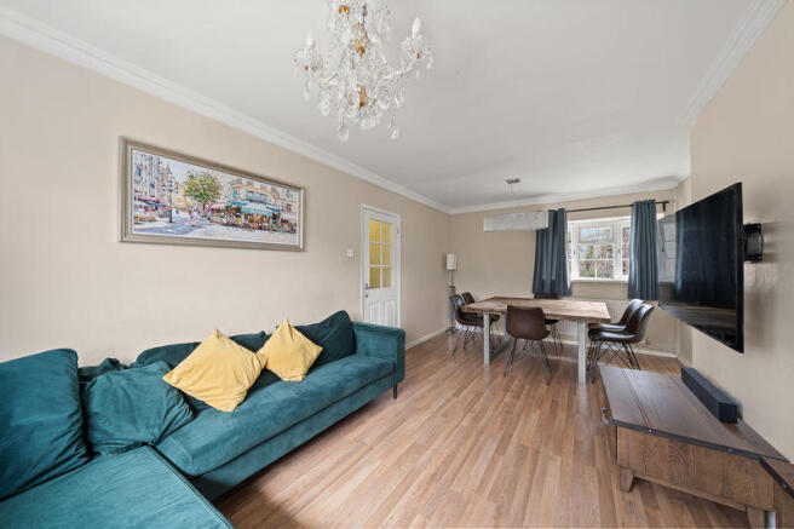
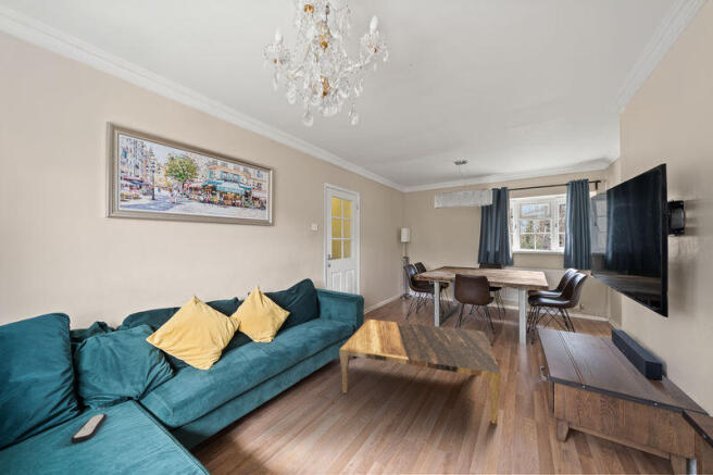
+ coffee table [339,318,502,425]
+ remote control [70,413,108,443]
